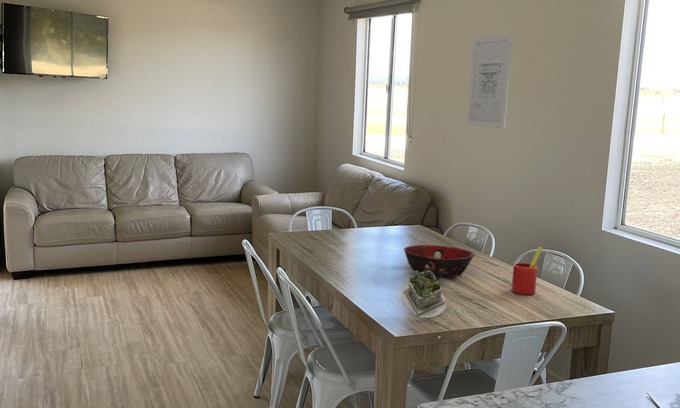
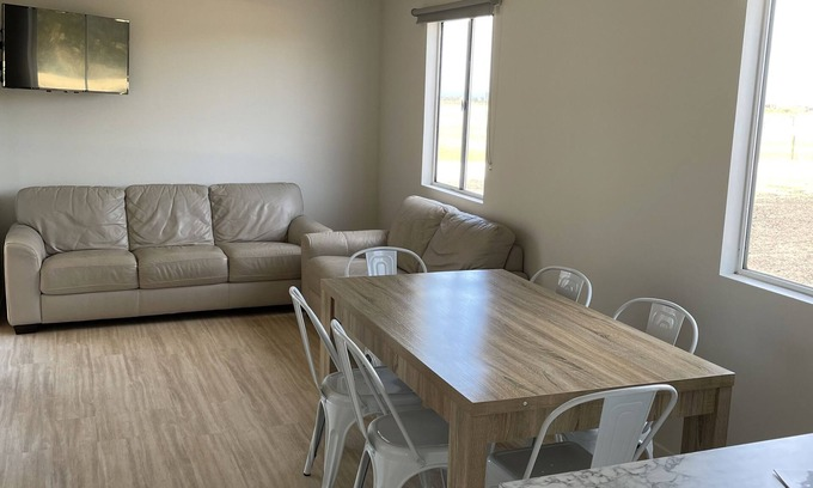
- decorative bowl [403,244,476,279]
- straw [510,246,543,296]
- wall art [466,33,514,129]
- succulent plant [401,271,447,319]
